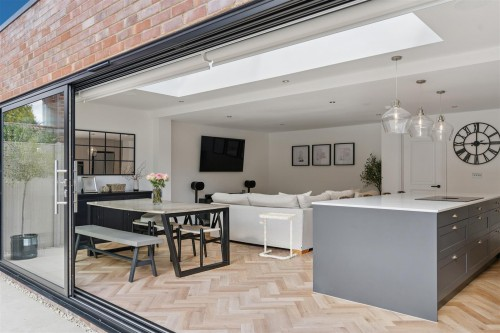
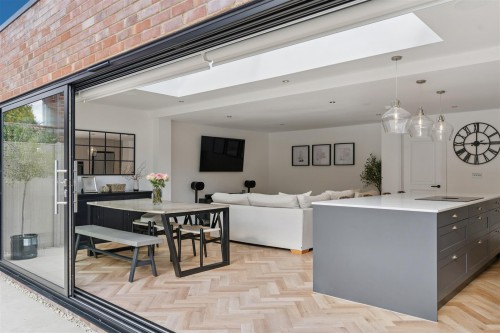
- side table [258,212,298,261]
